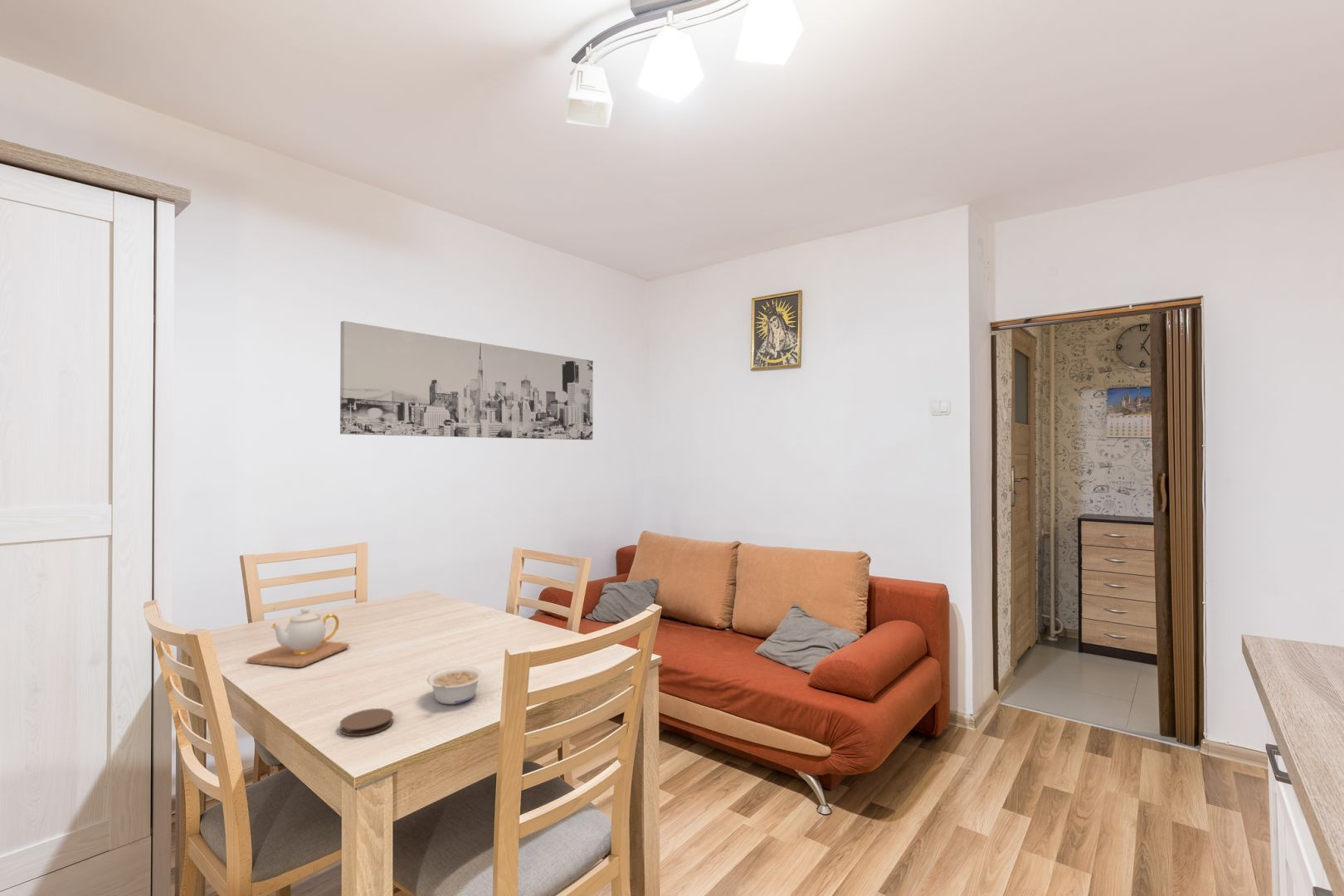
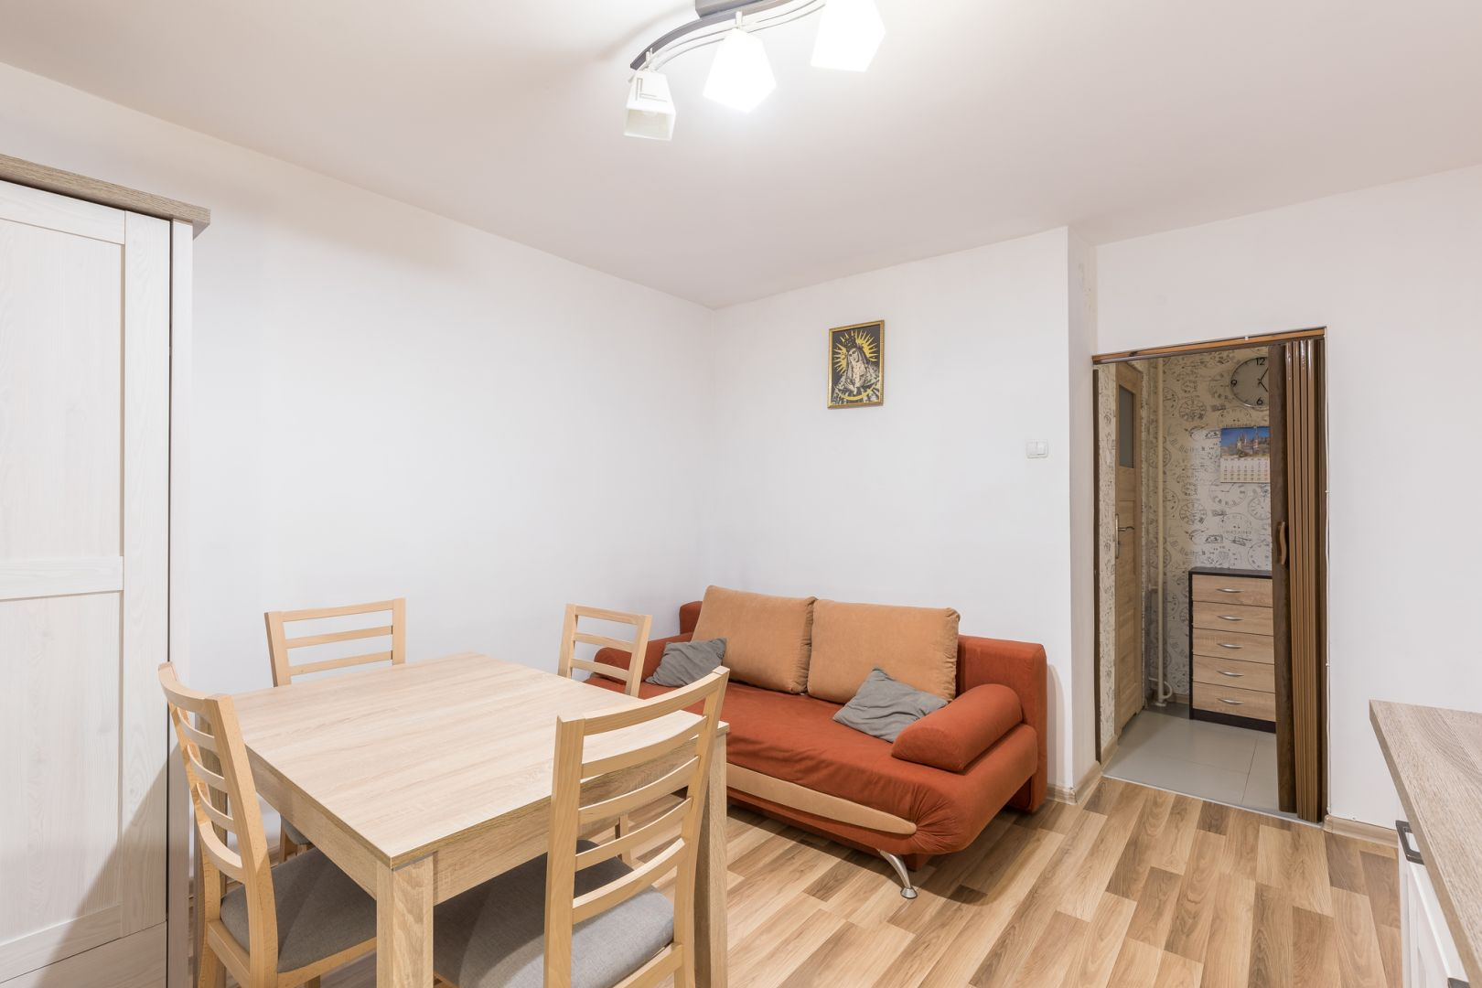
- teapot [246,606,349,668]
- wall art [339,320,594,441]
- coaster [339,708,394,737]
- legume [426,665,484,705]
